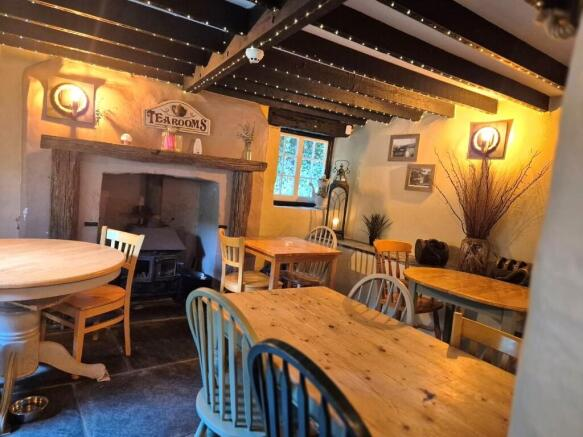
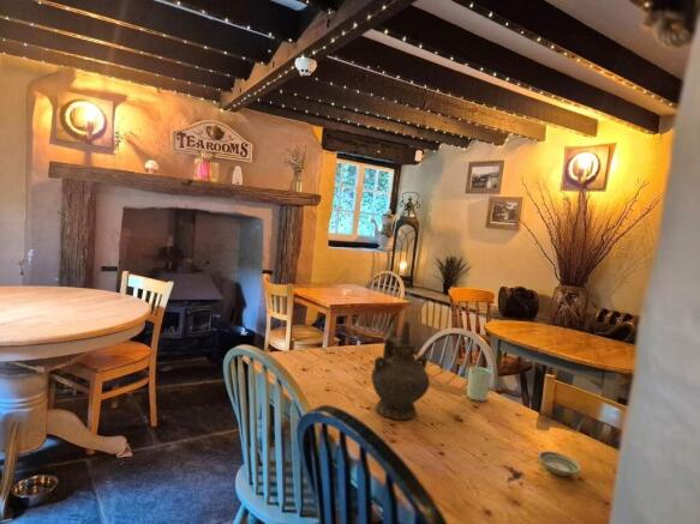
+ ceremonial vessel [370,320,431,421]
+ saucer [537,450,582,477]
+ cup [466,365,492,403]
